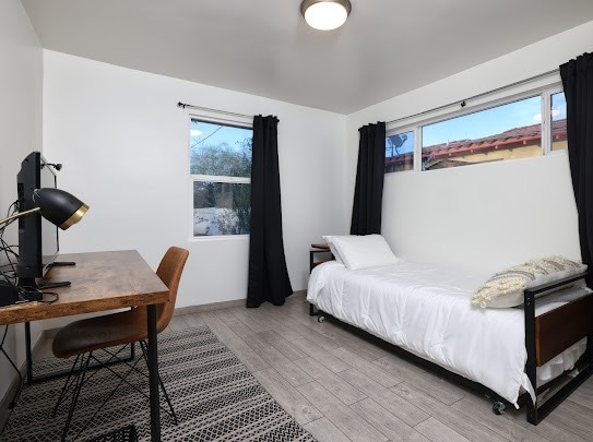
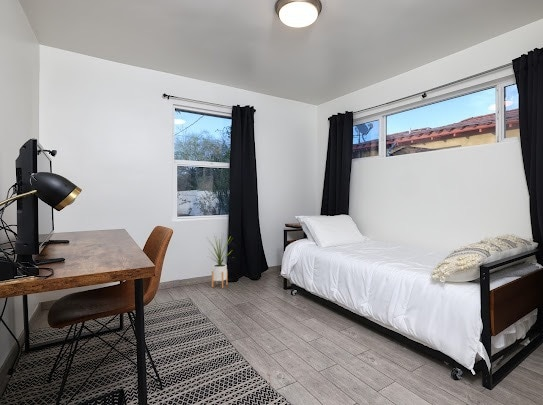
+ house plant [206,233,236,289]
